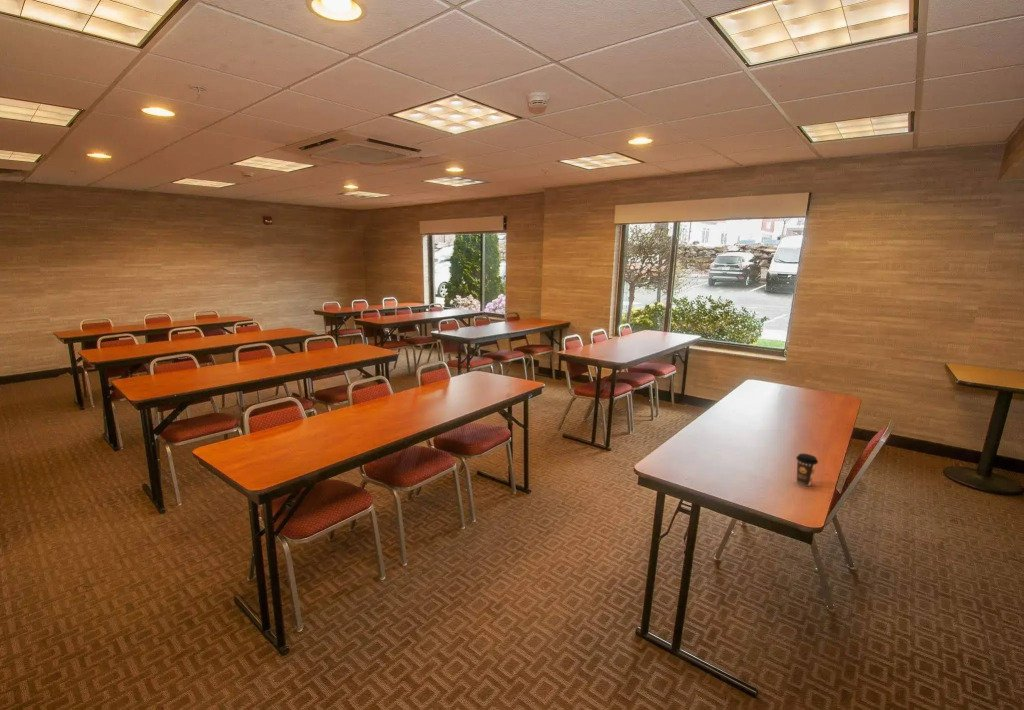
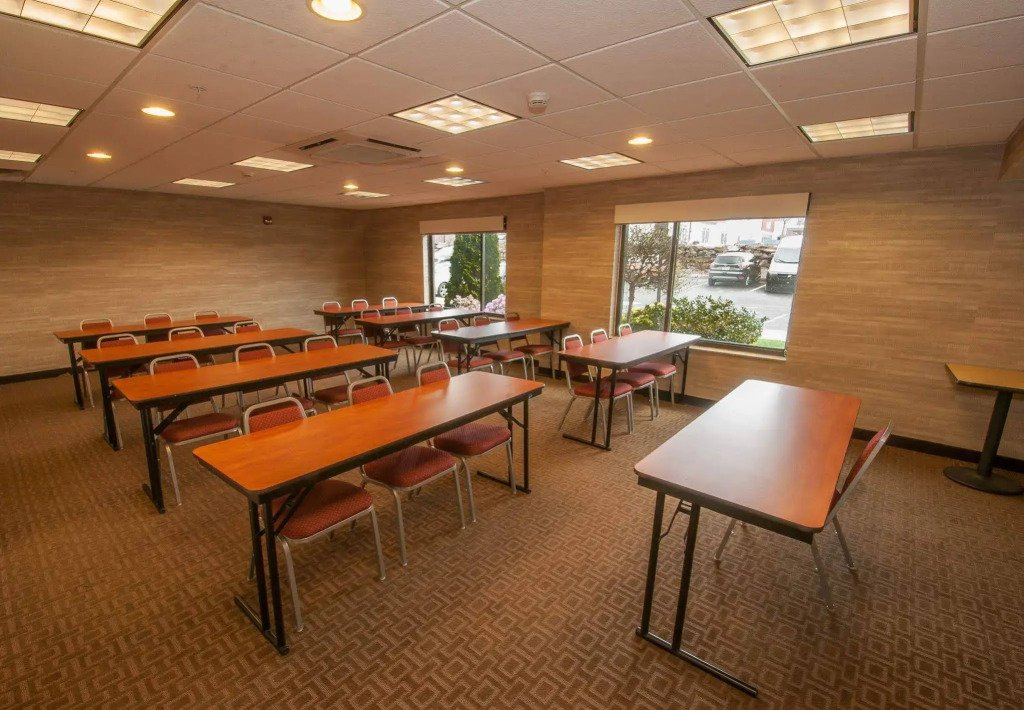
- coffee cup [795,453,819,487]
